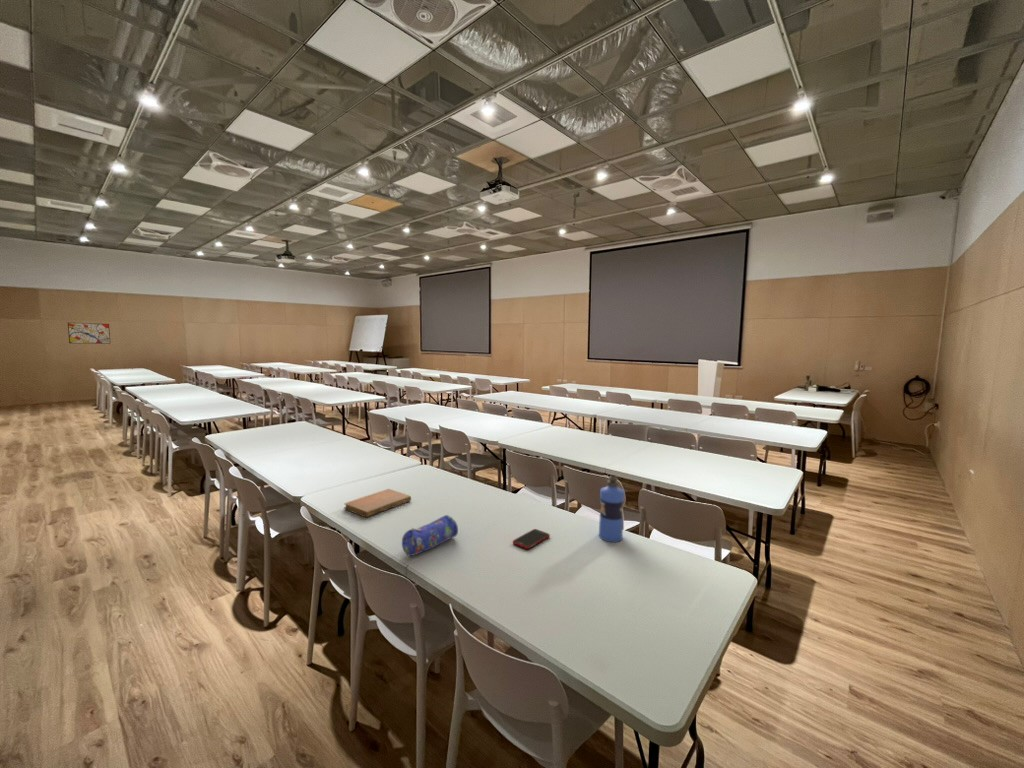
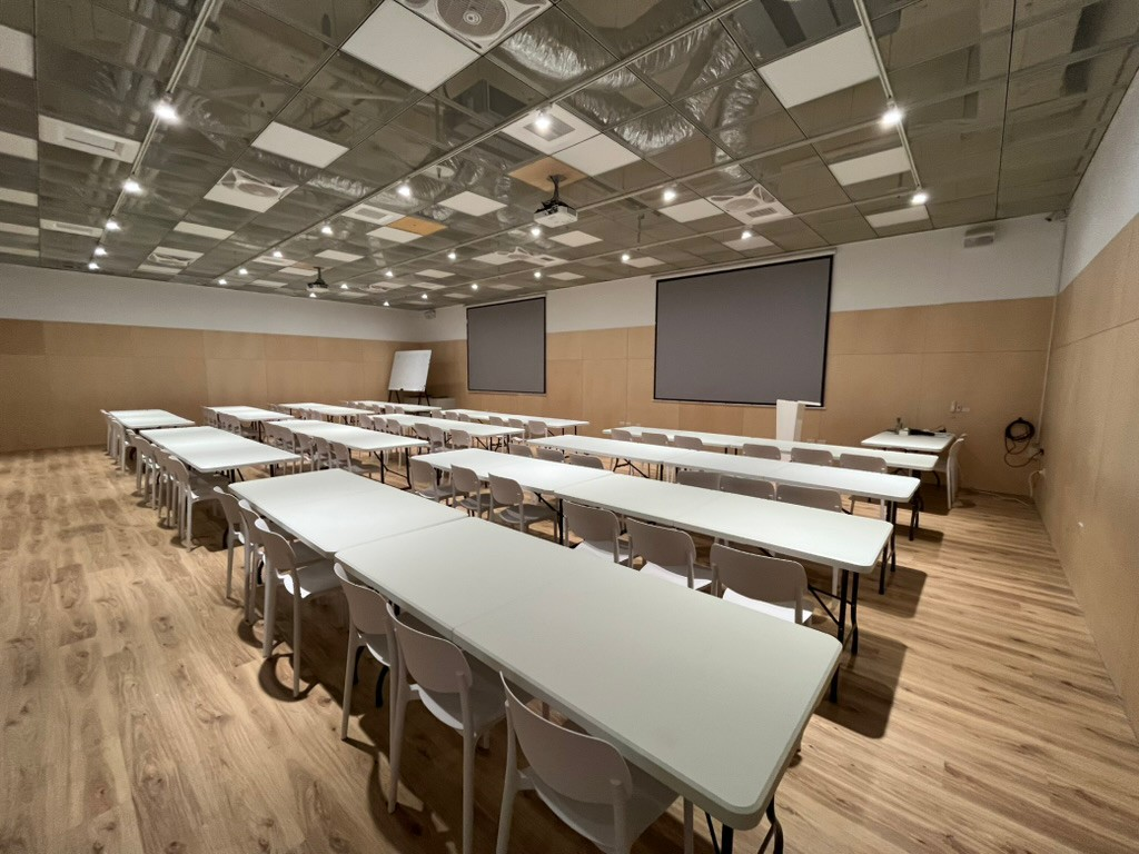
- cell phone [512,528,551,550]
- notebook [343,488,412,518]
- pencil case [401,514,459,557]
- wall art [67,322,111,345]
- water bottle [598,474,626,543]
